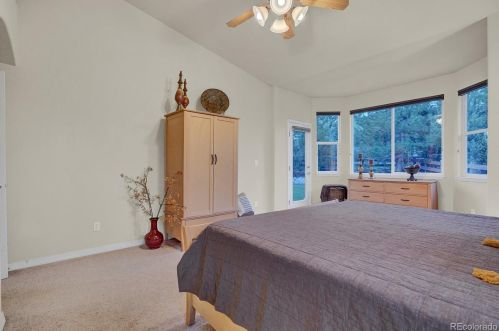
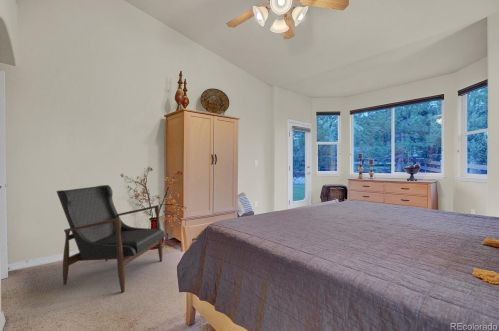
+ armchair [55,184,167,293]
